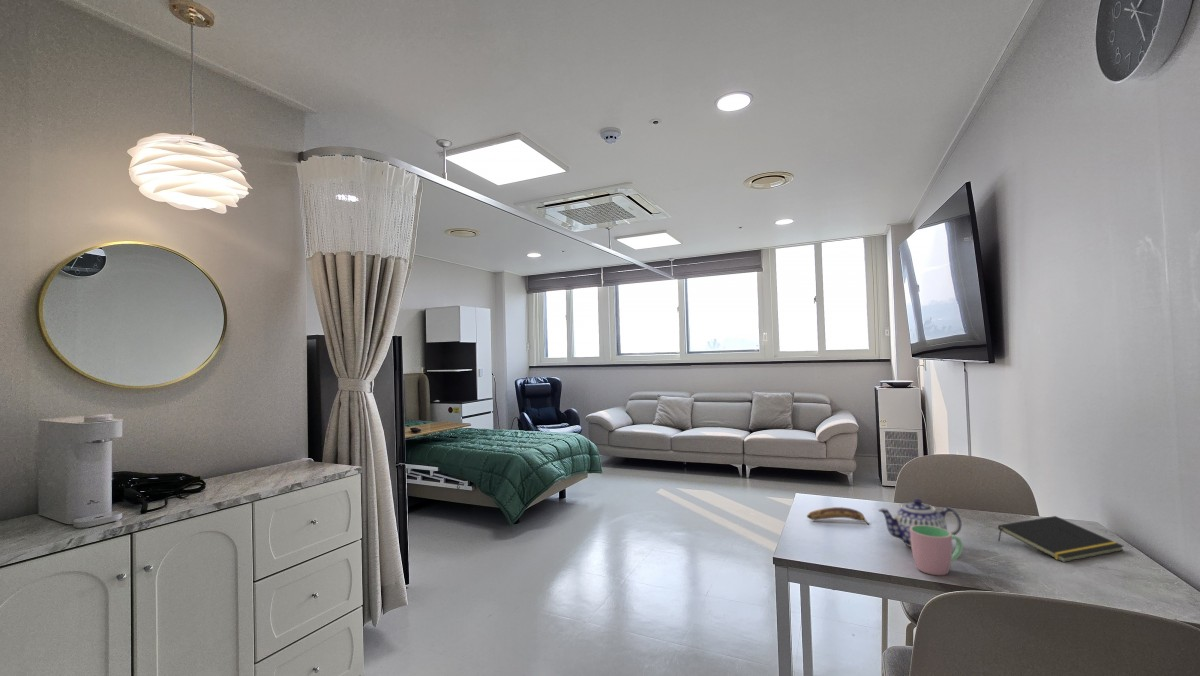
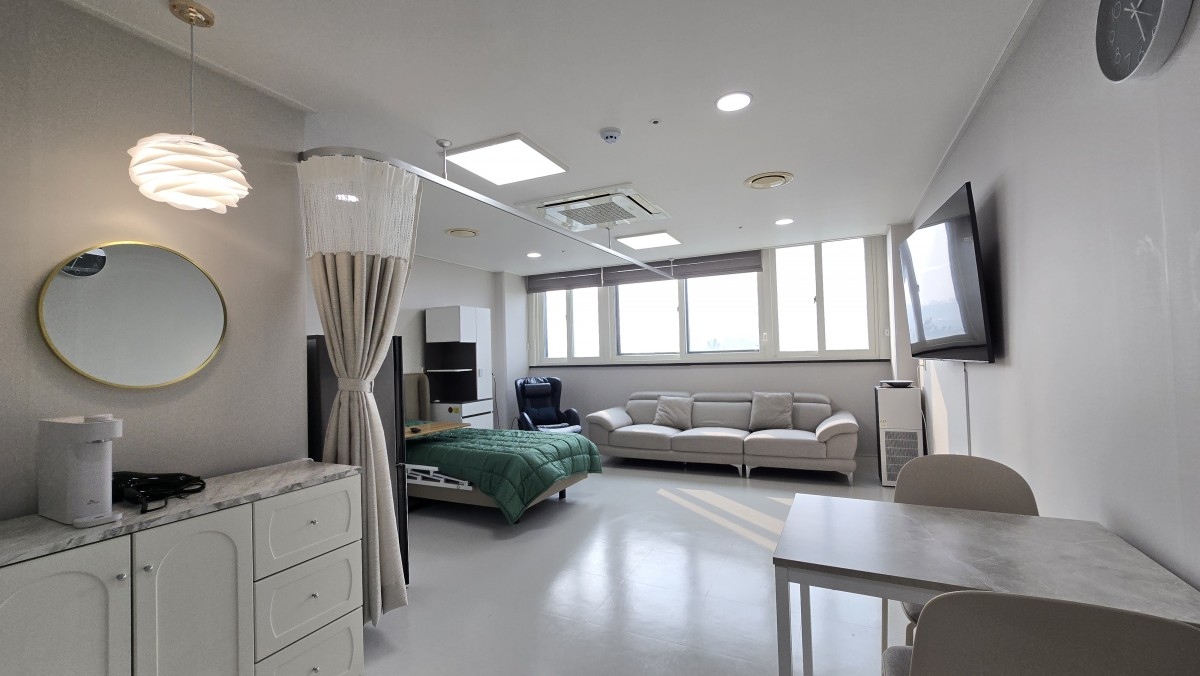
- notepad [997,515,1125,563]
- cup [910,525,964,576]
- teapot [877,498,962,548]
- banana [806,506,870,525]
